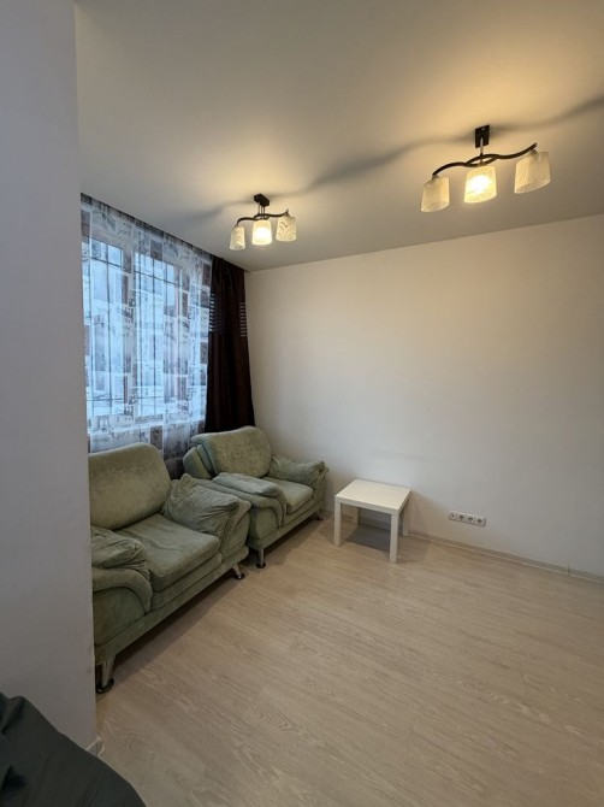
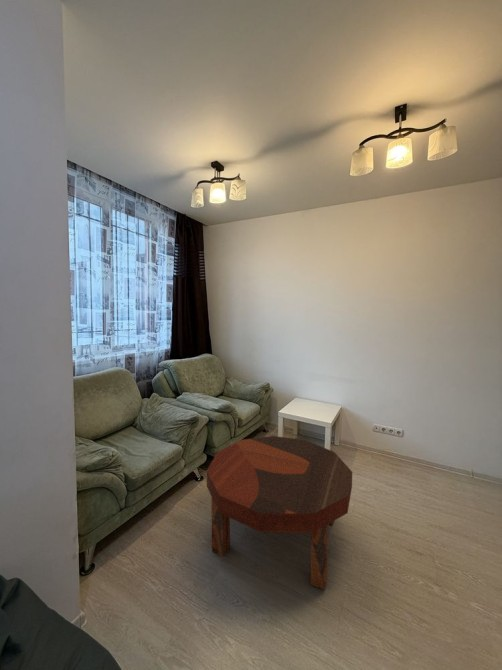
+ coffee table [206,435,353,591]
